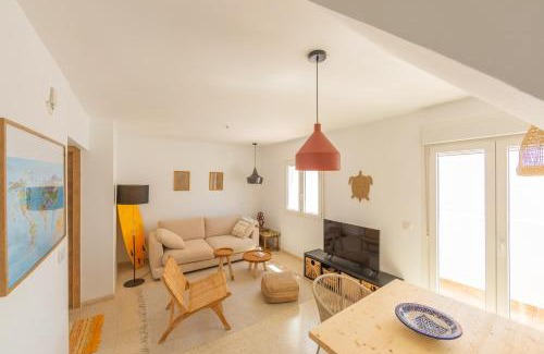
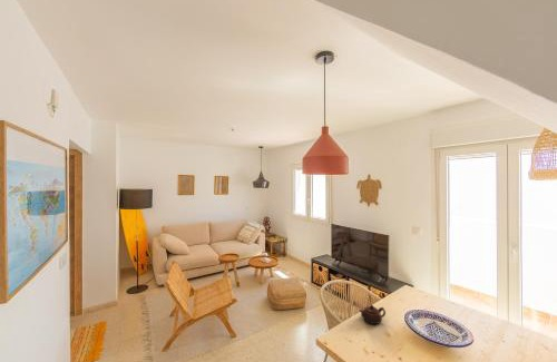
+ teapot [359,304,387,325]
